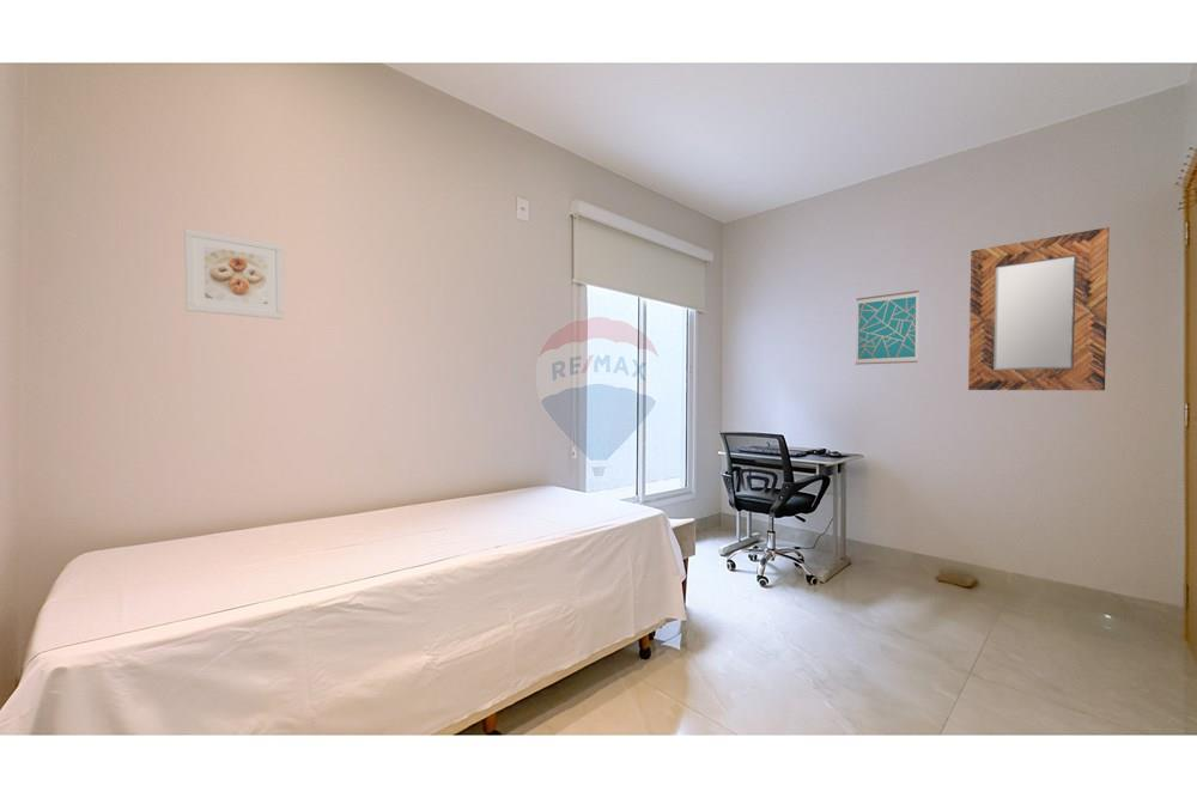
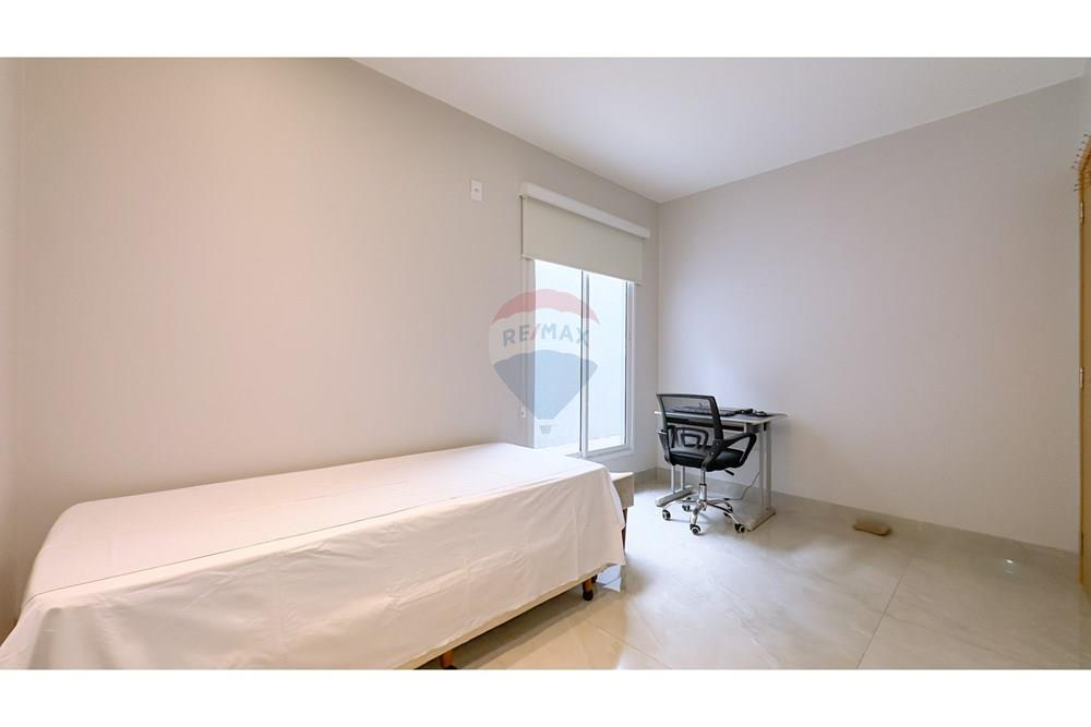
- wall art [855,290,920,366]
- home mirror [967,226,1111,391]
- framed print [183,227,285,321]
